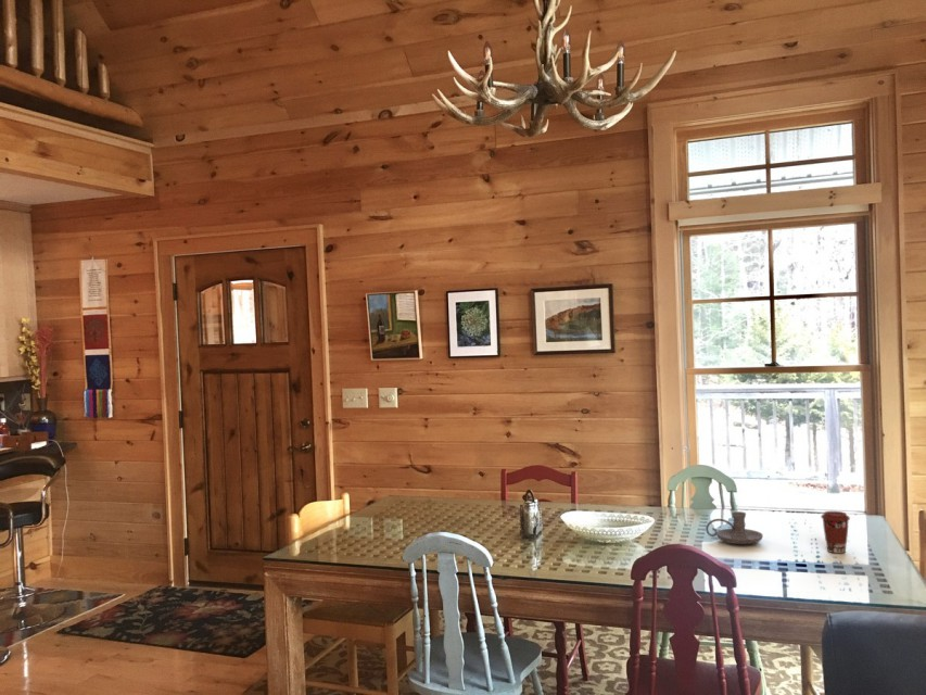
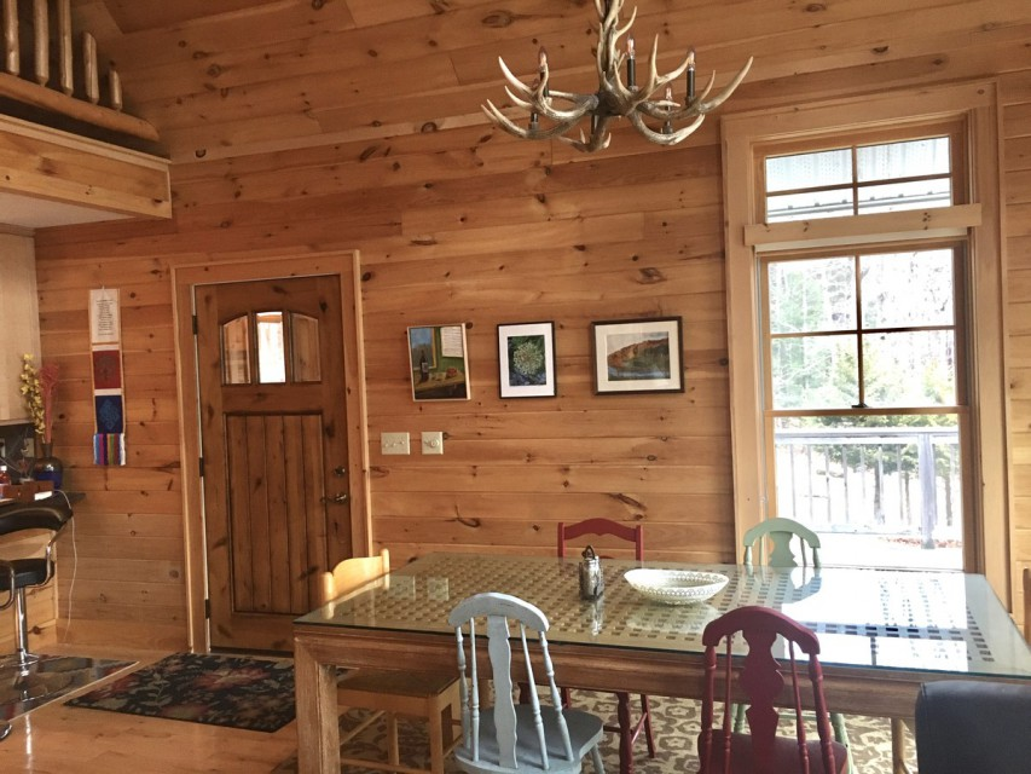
- coffee cup [820,510,851,554]
- candle holder [705,510,764,545]
